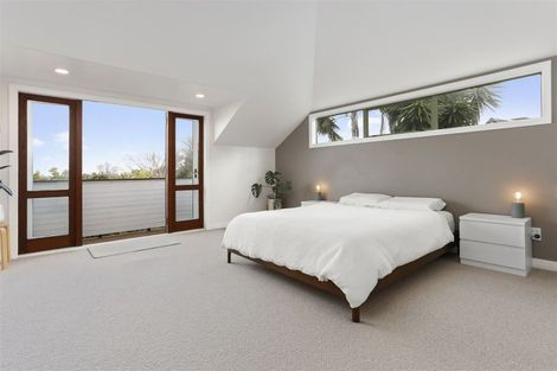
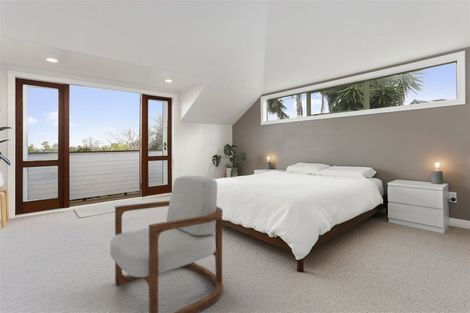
+ armchair [109,175,224,313]
